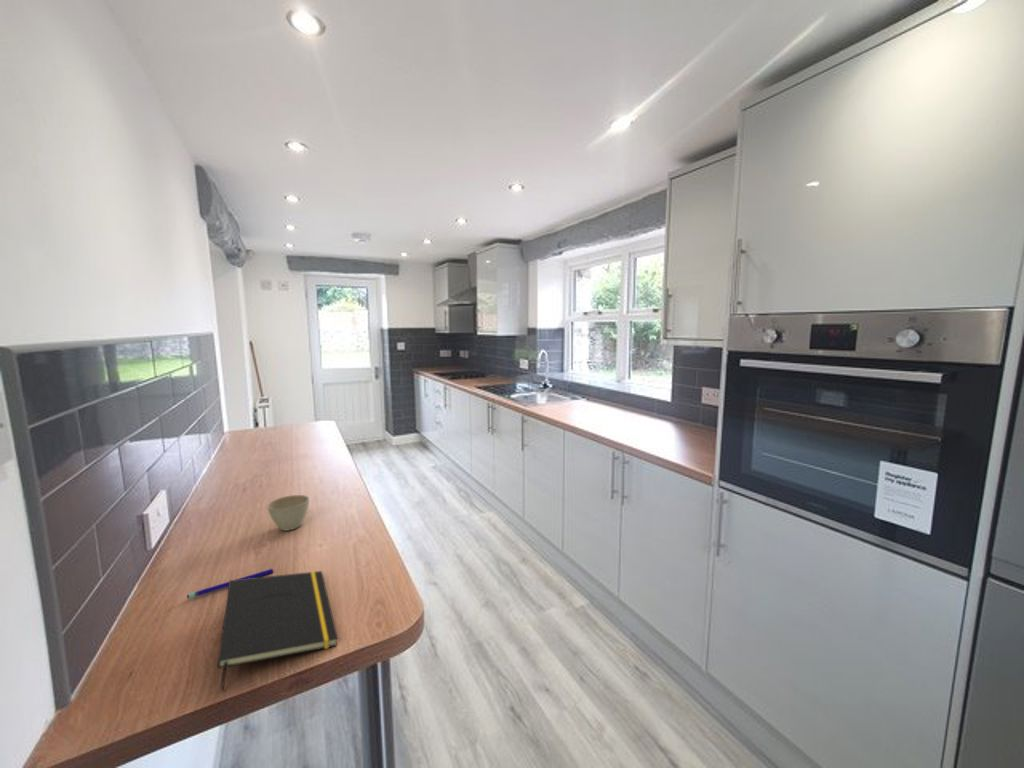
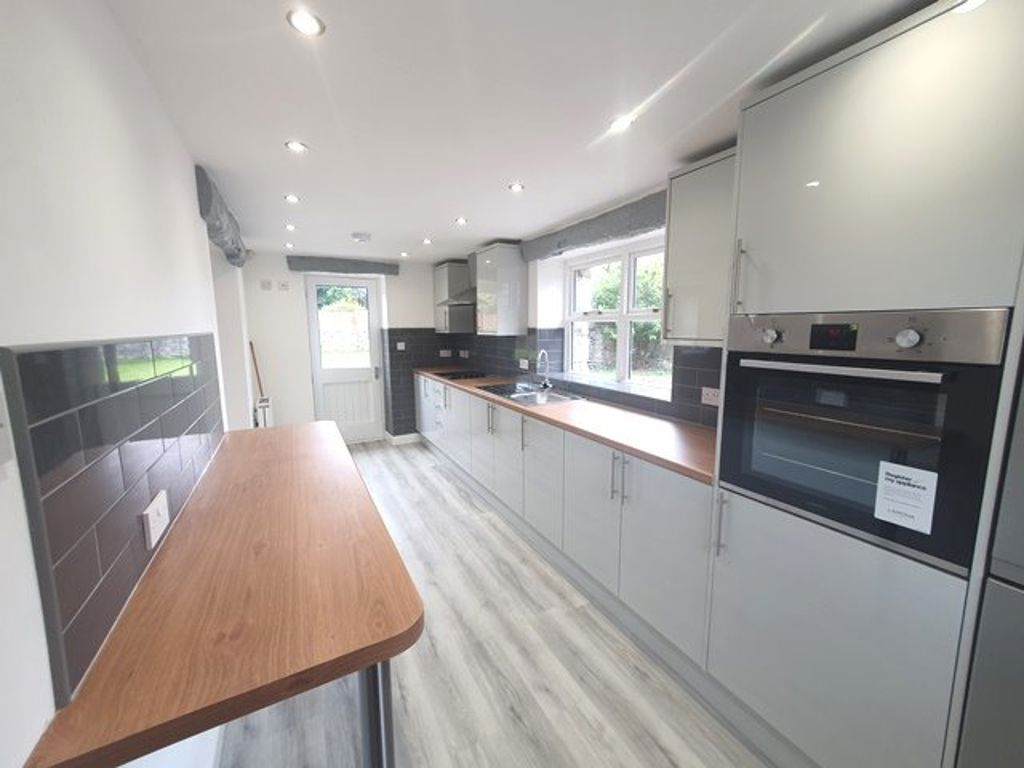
- pen [186,567,274,600]
- notepad [216,570,339,693]
- flower pot [266,494,310,532]
